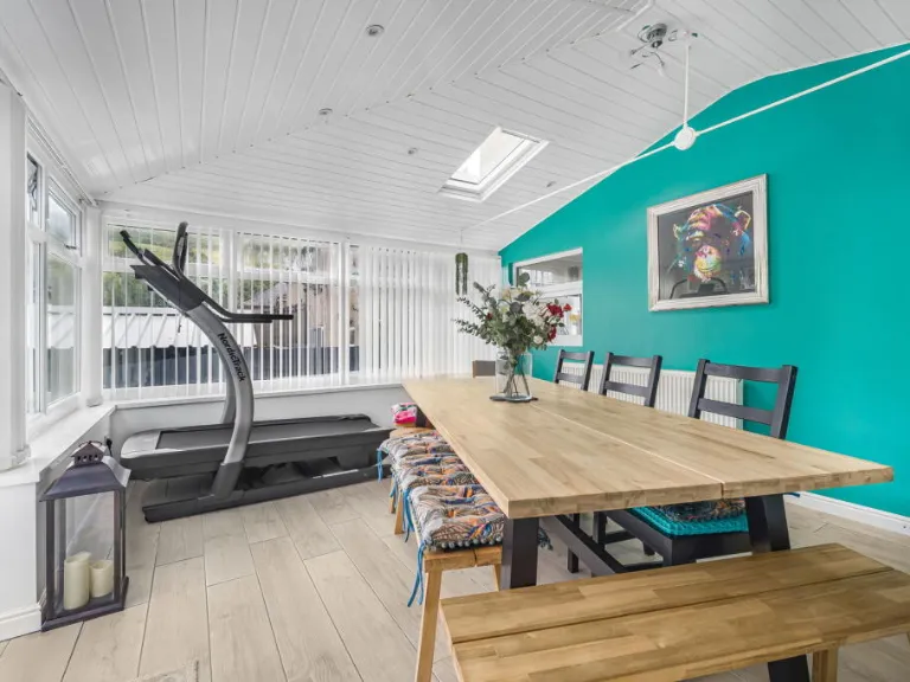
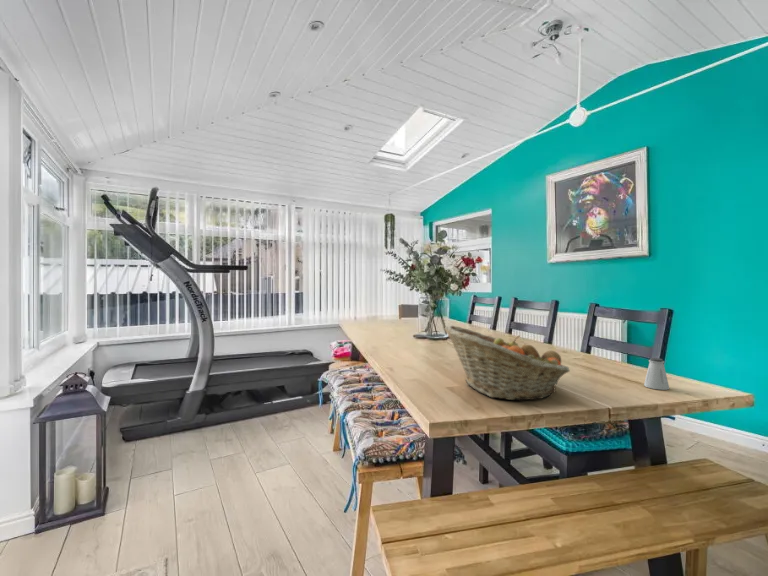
+ saltshaker [643,357,670,391]
+ fruit basket [443,325,571,401]
